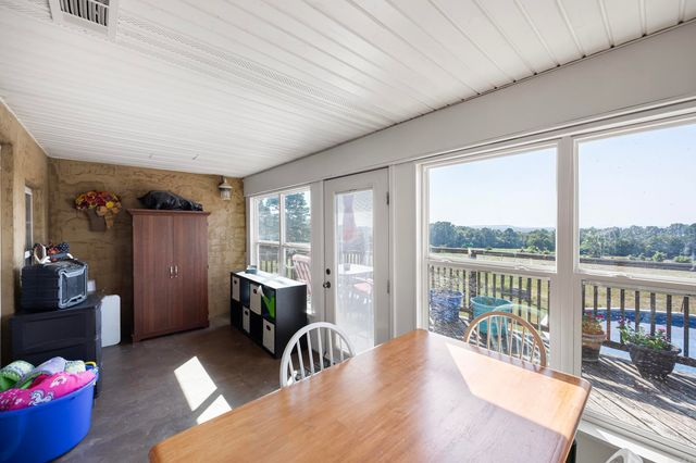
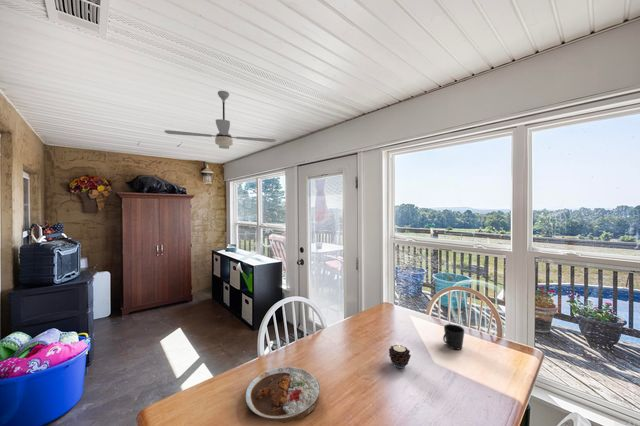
+ ceiling fan [163,90,277,150]
+ cup [442,323,465,350]
+ plate [245,366,321,424]
+ candle [388,344,412,369]
